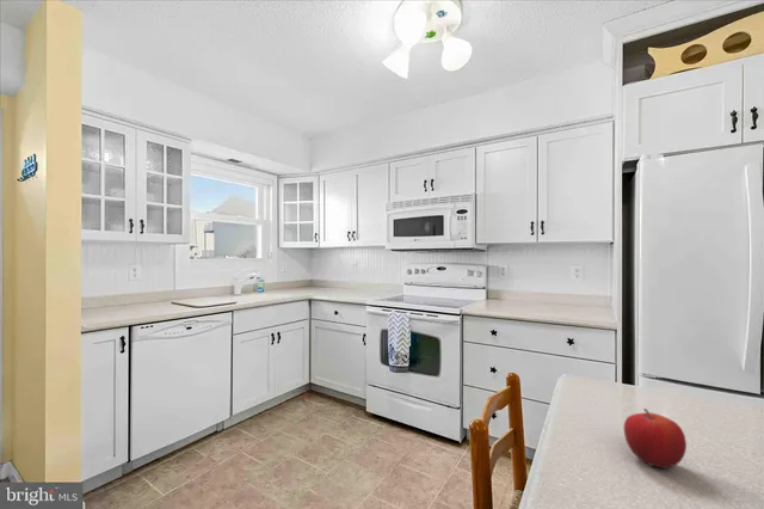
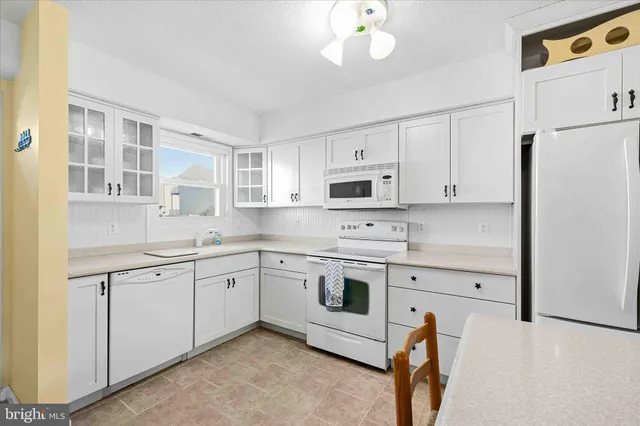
- fruit [623,407,688,470]
